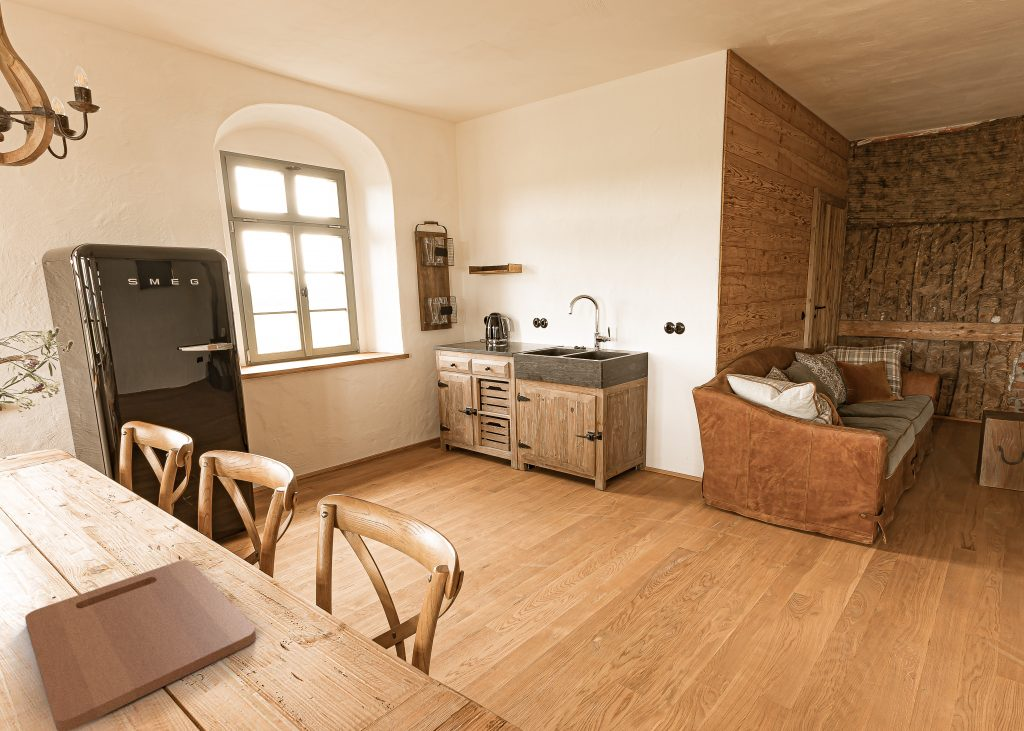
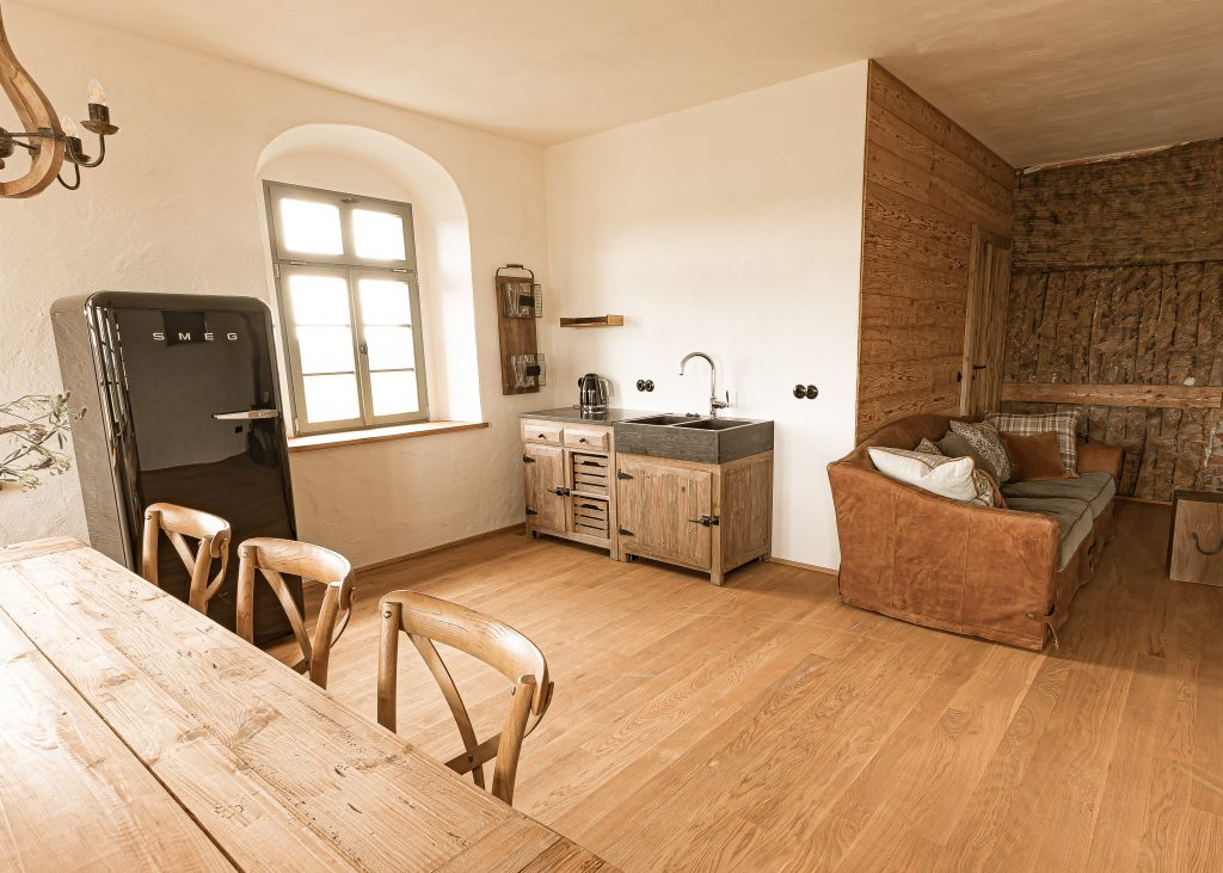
- cutting board [24,559,257,731]
